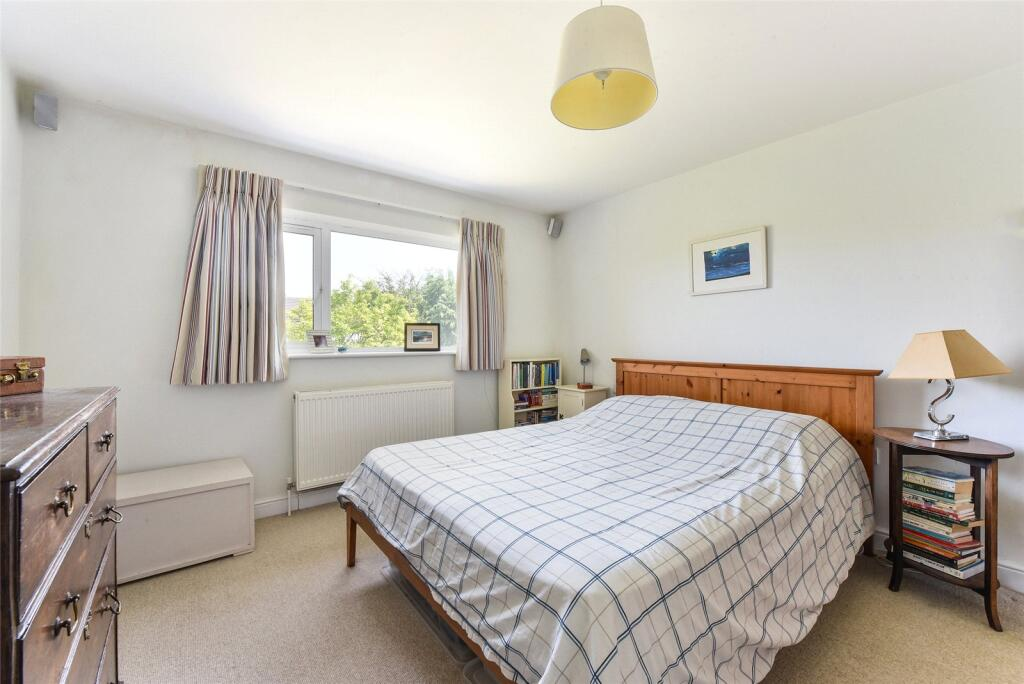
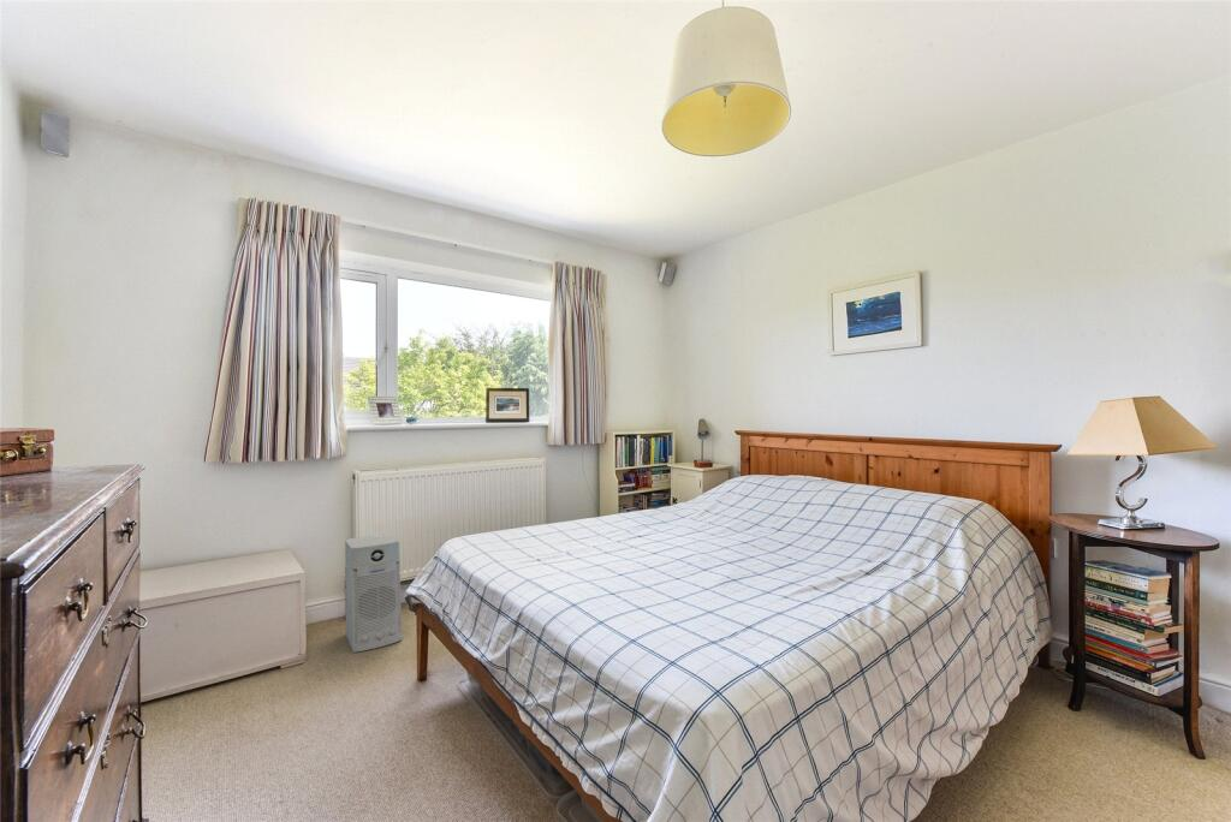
+ air purifier [344,532,403,654]
